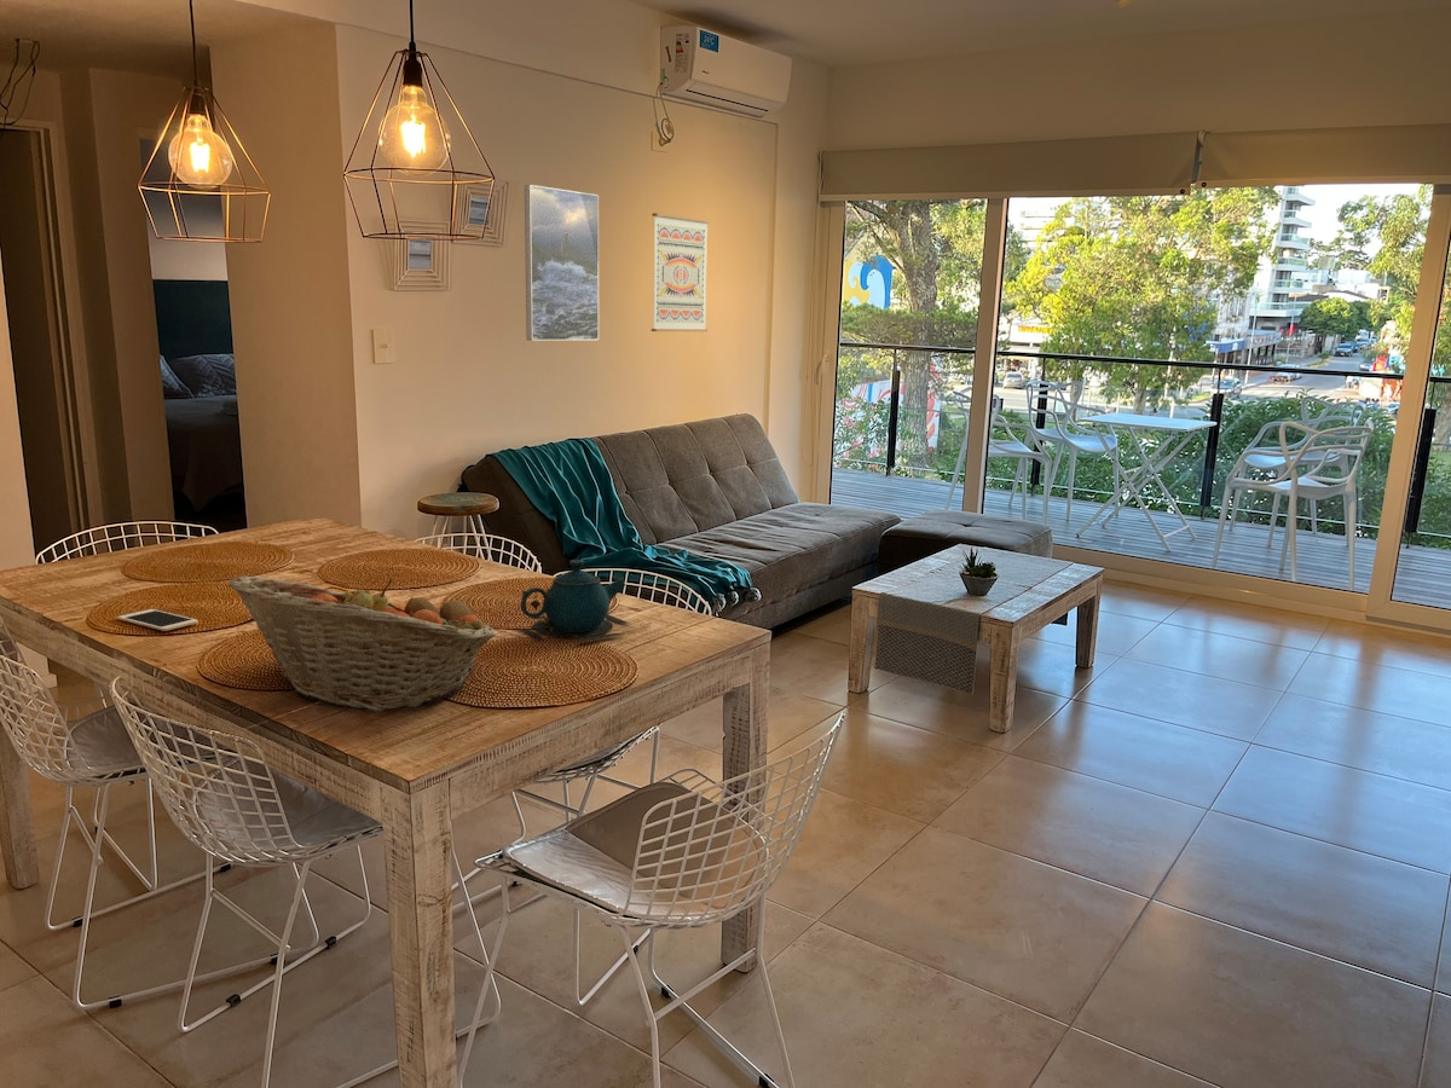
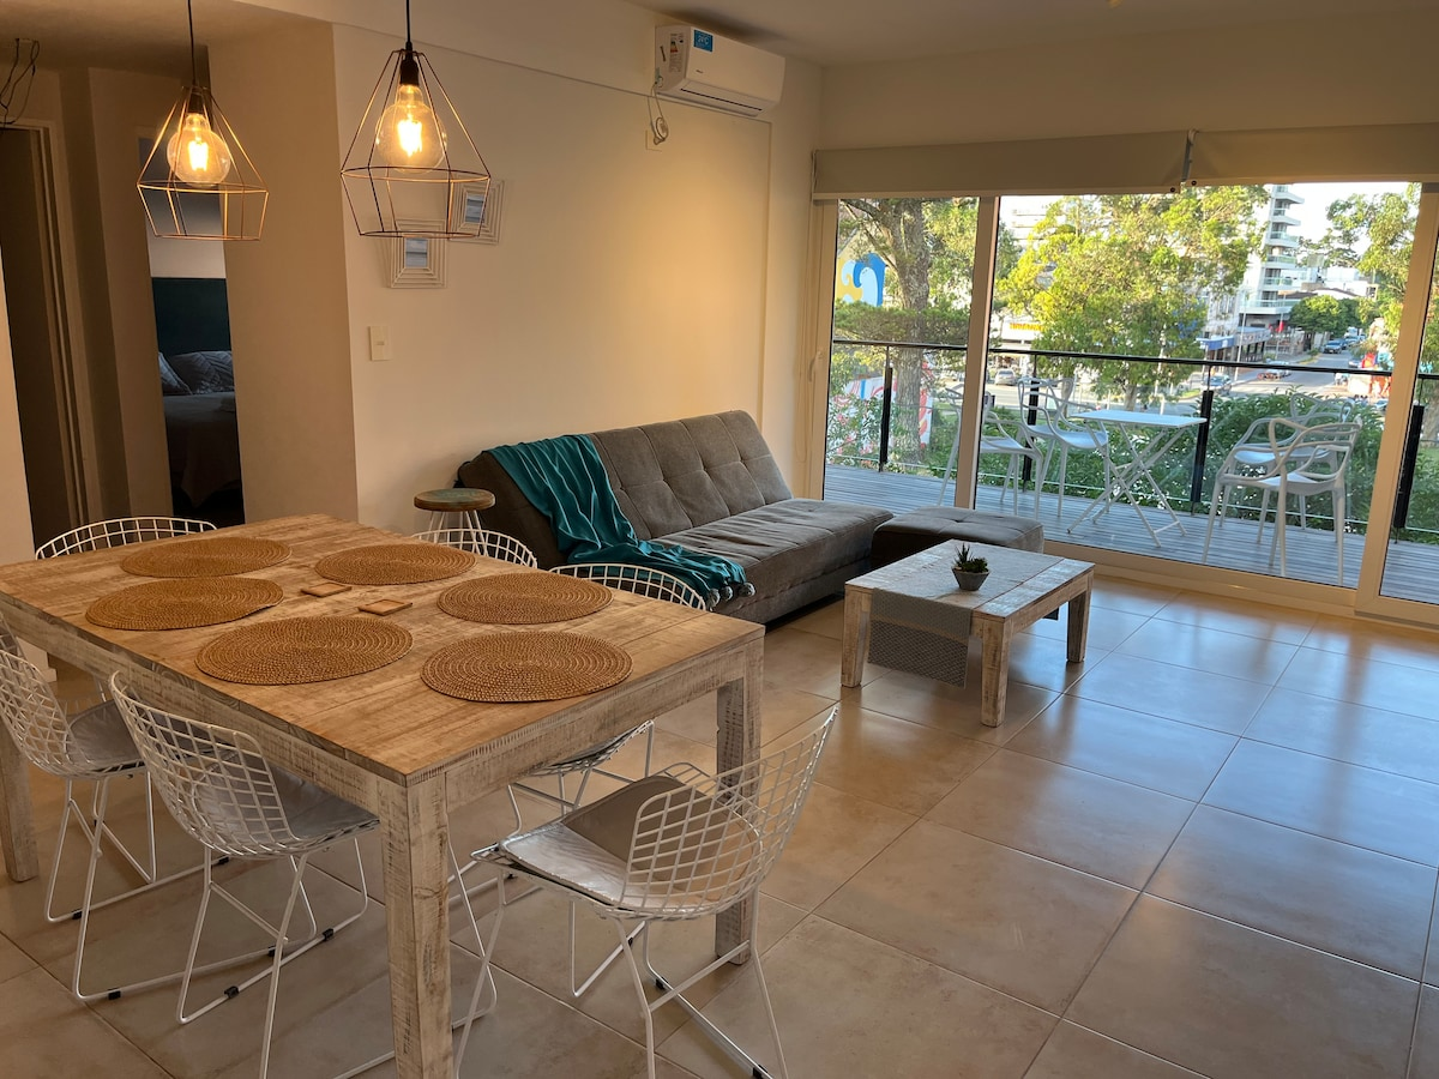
- wall art [651,212,711,332]
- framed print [524,184,600,342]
- teapot [518,559,630,644]
- cell phone [116,608,200,632]
- fruit basket [227,574,496,713]
